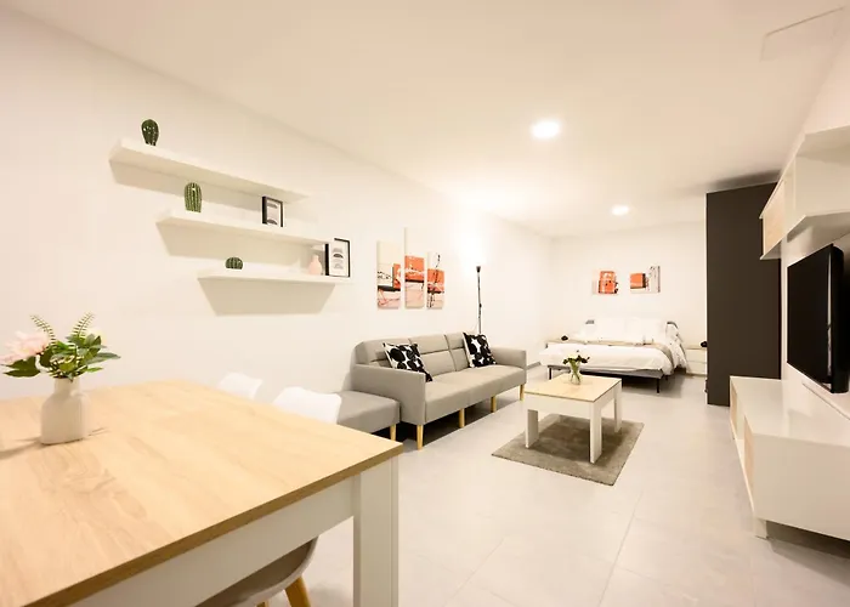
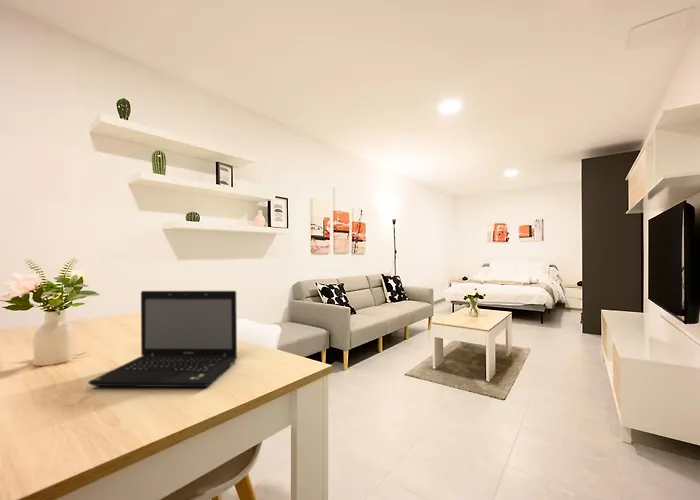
+ laptop [87,290,238,388]
